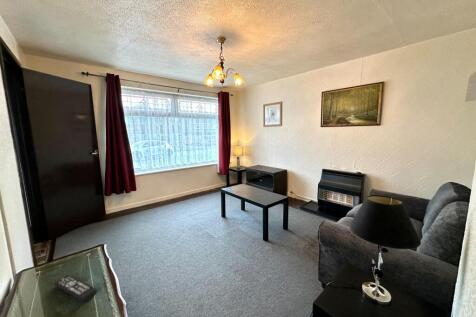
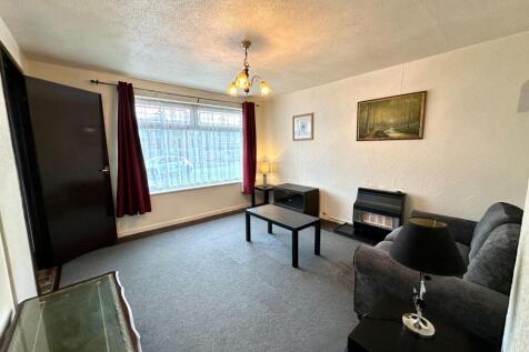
- remote control [53,274,98,302]
